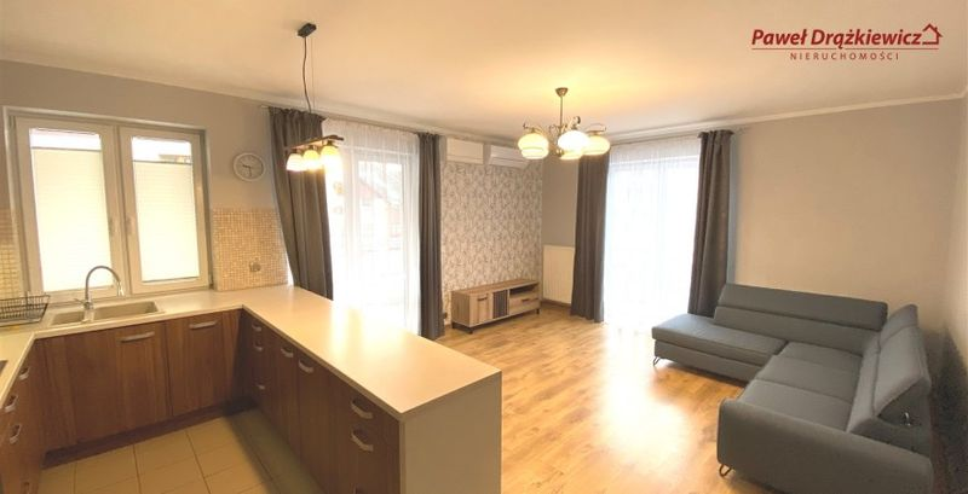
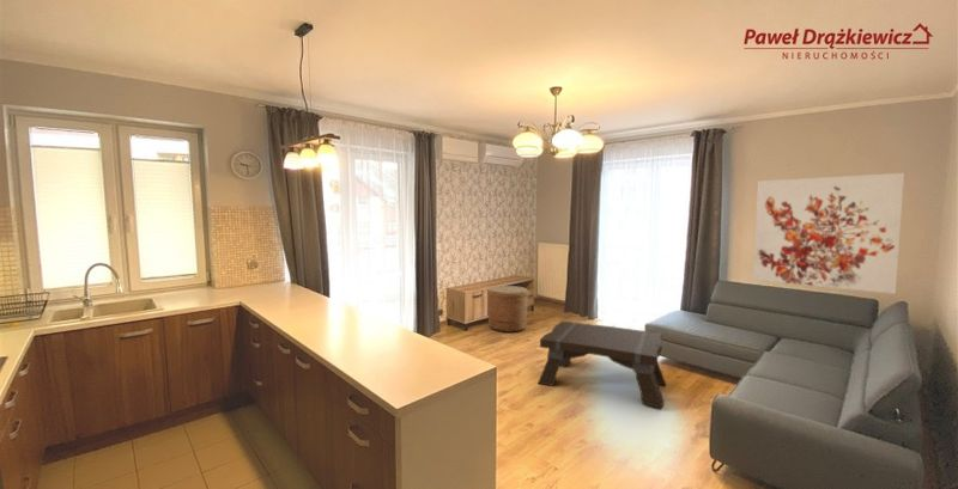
+ basket [486,285,529,334]
+ wall art [752,172,905,295]
+ coffee table [536,319,667,410]
